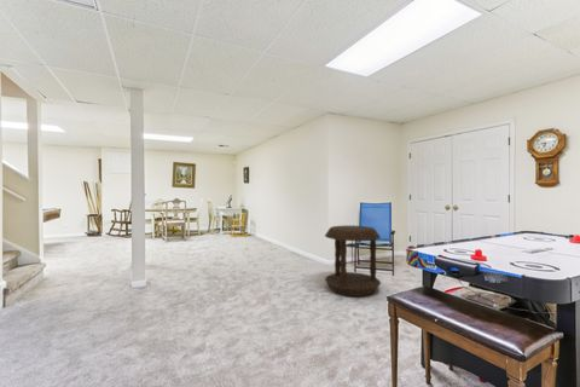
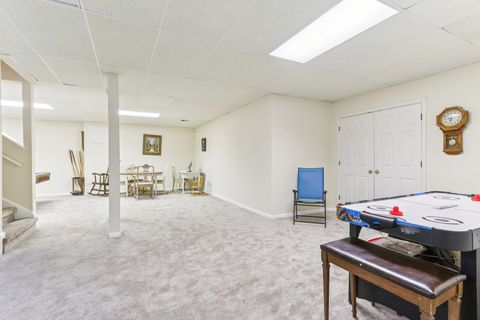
- side table [324,224,382,298]
